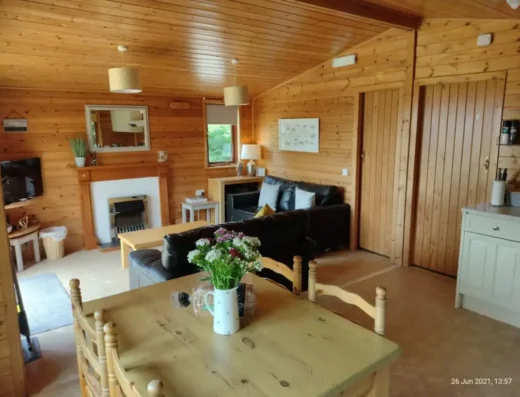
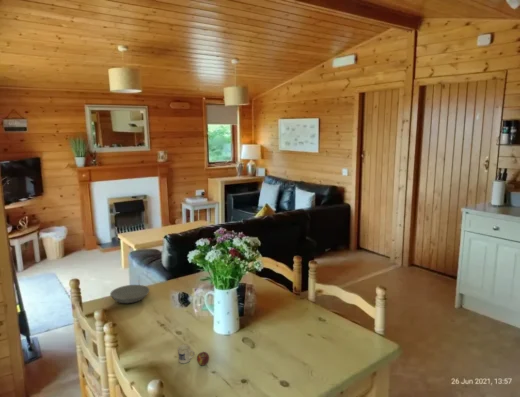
+ bowl [109,284,150,304]
+ mug [176,343,210,366]
